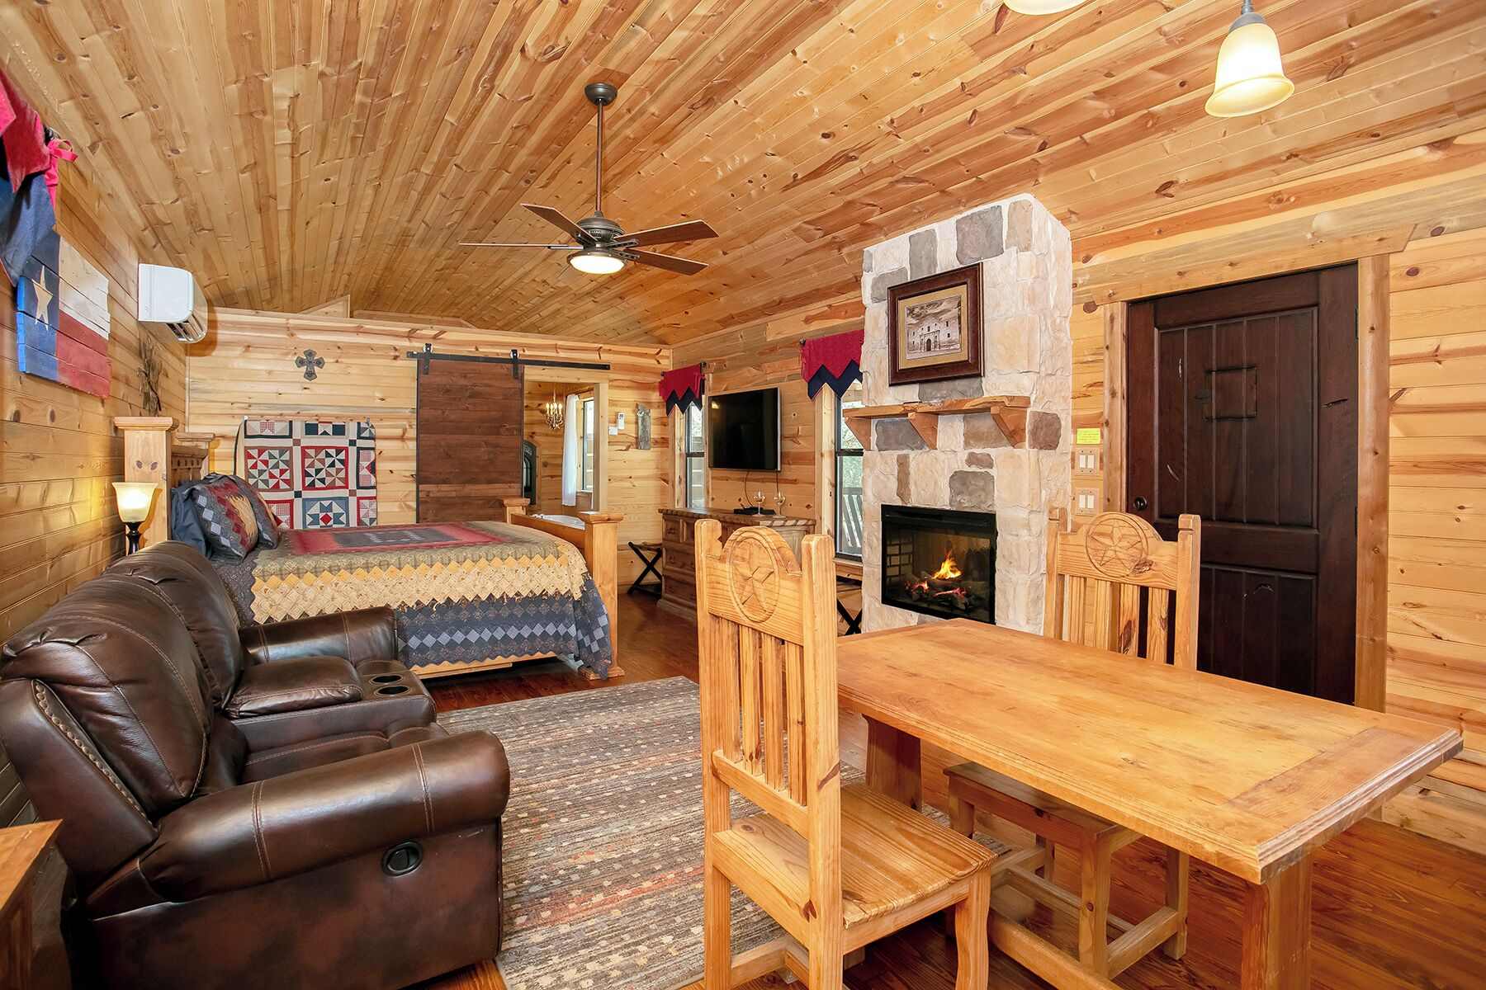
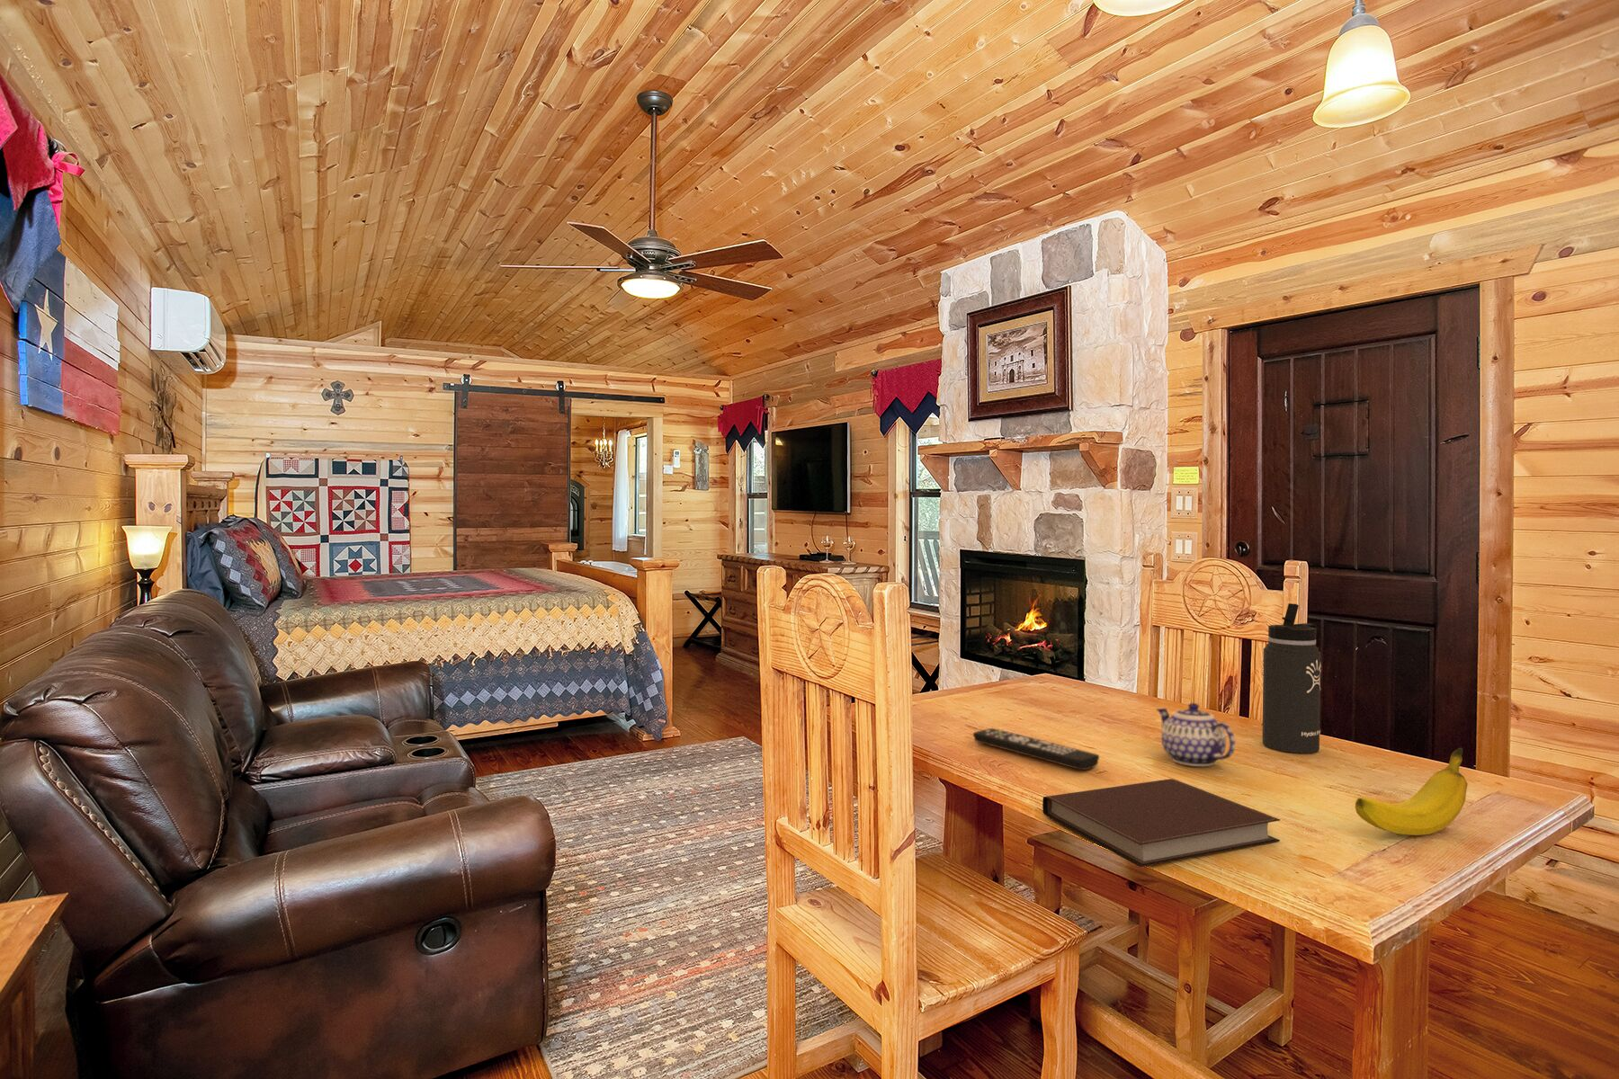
+ thermos bottle [1261,602,1323,754]
+ teapot [1155,702,1236,767]
+ fruit [1354,747,1468,836]
+ notebook [1042,778,1281,868]
+ remote control [972,727,1100,771]
